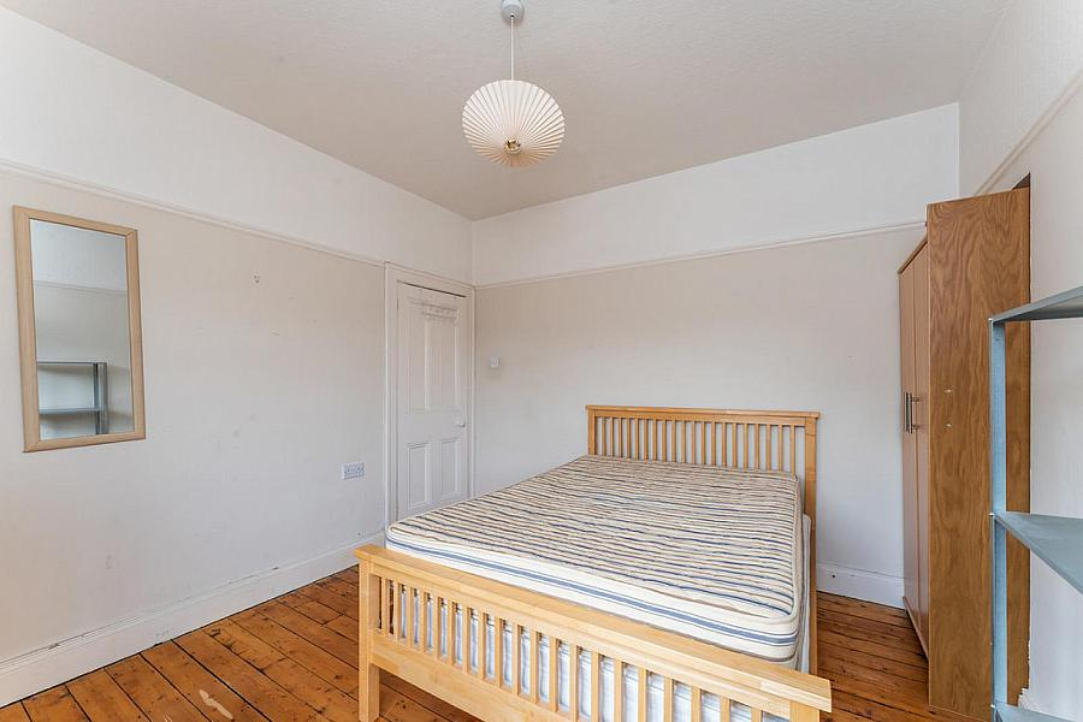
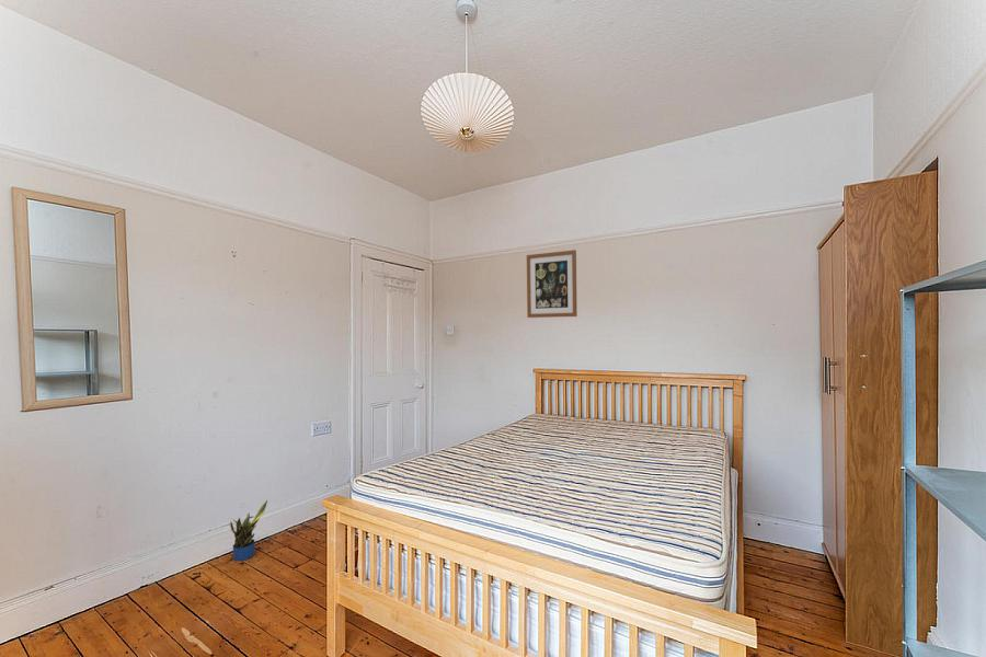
+ wall art [526,249,578,319]
+ potted plant [229,499,268,562]
